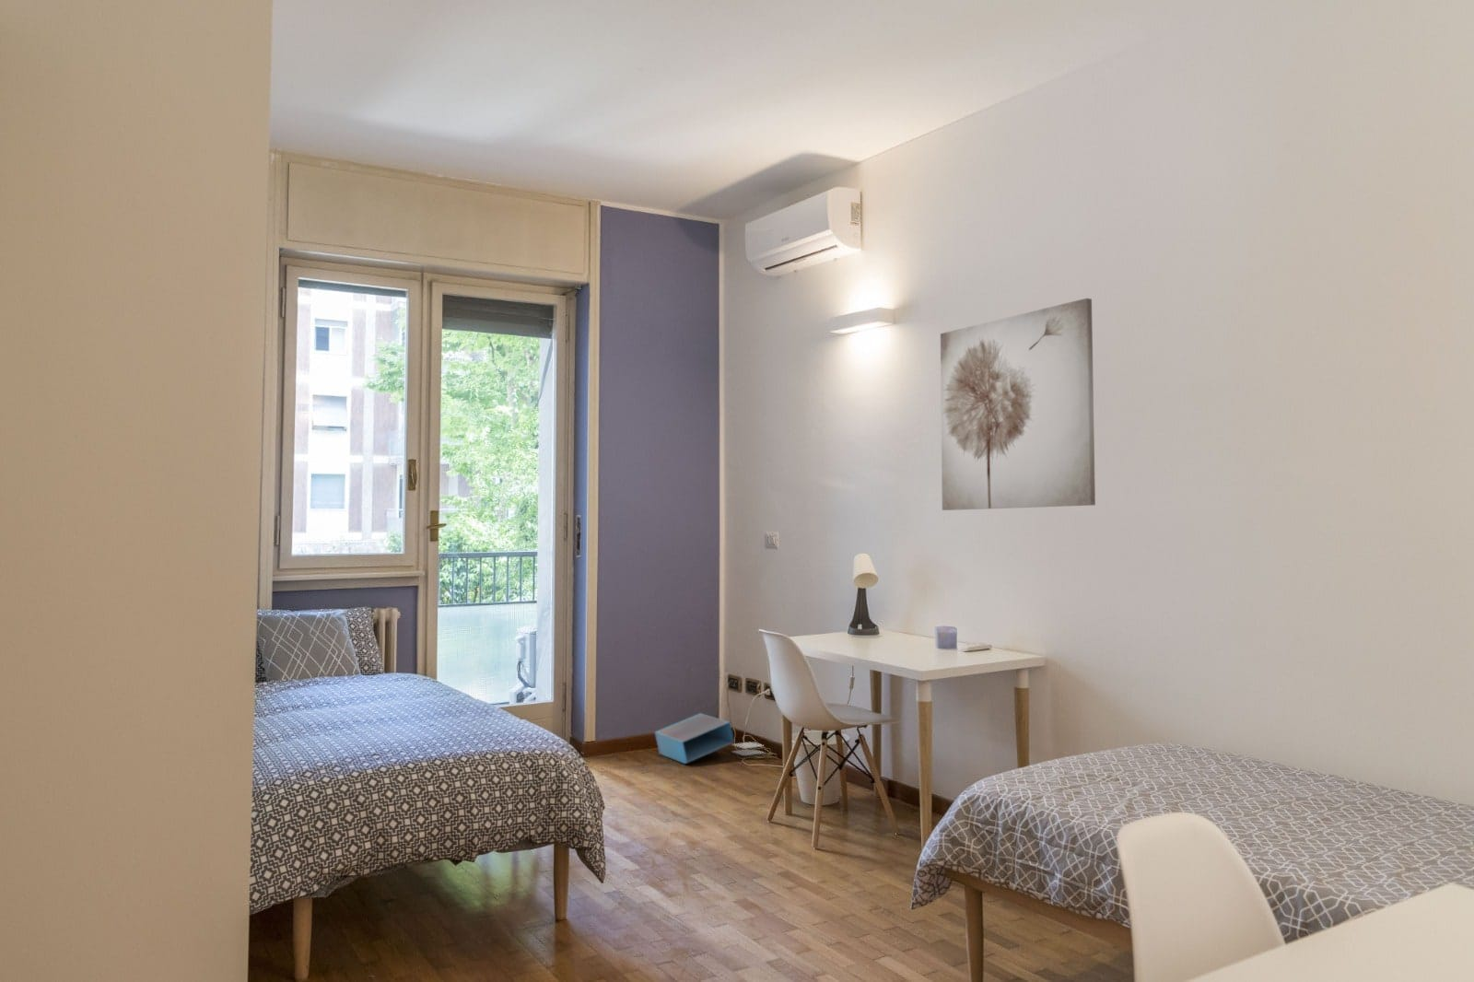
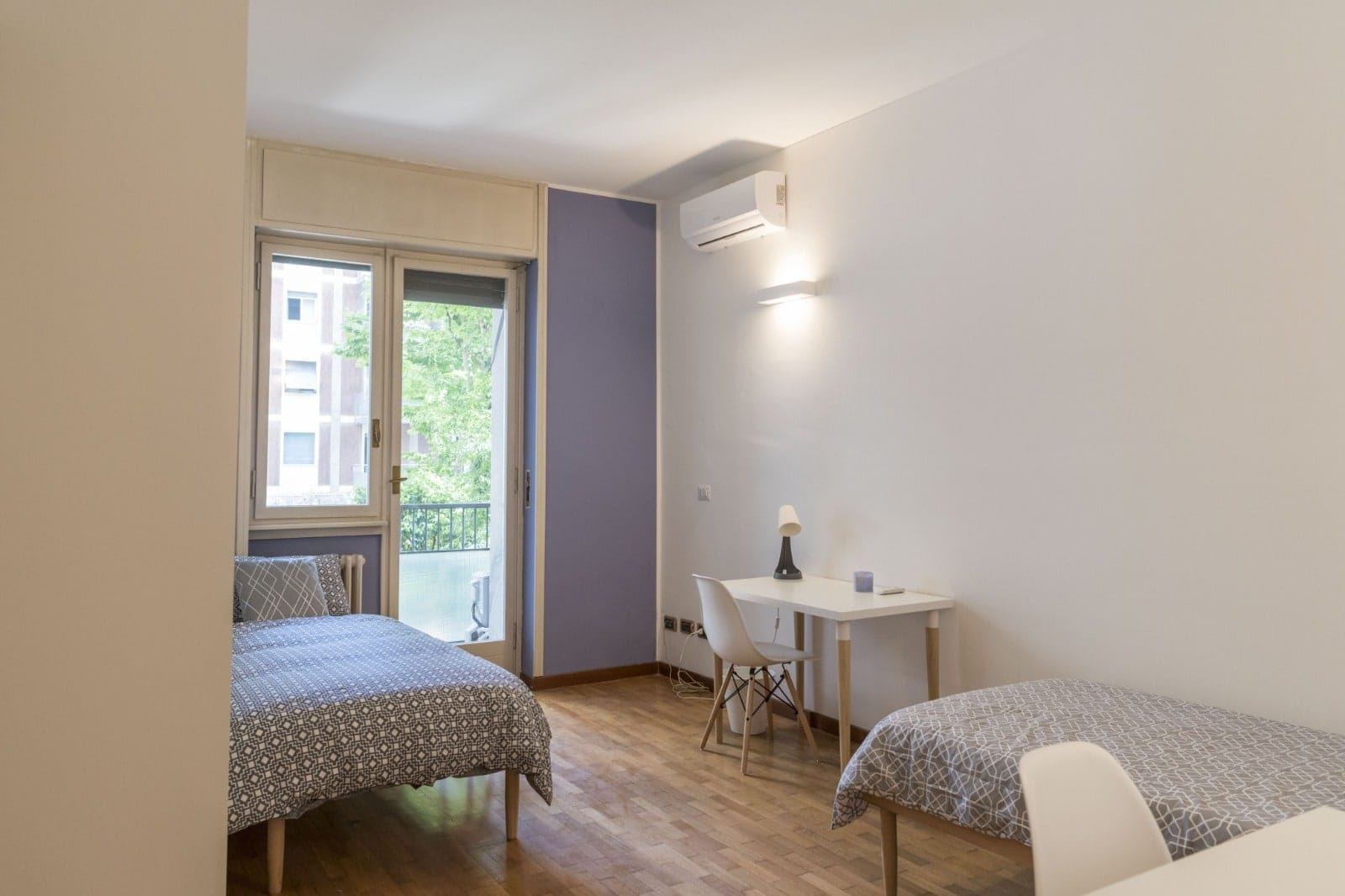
- storage bin [653,712,766,765]
- wall art [939,297,1096,511]
